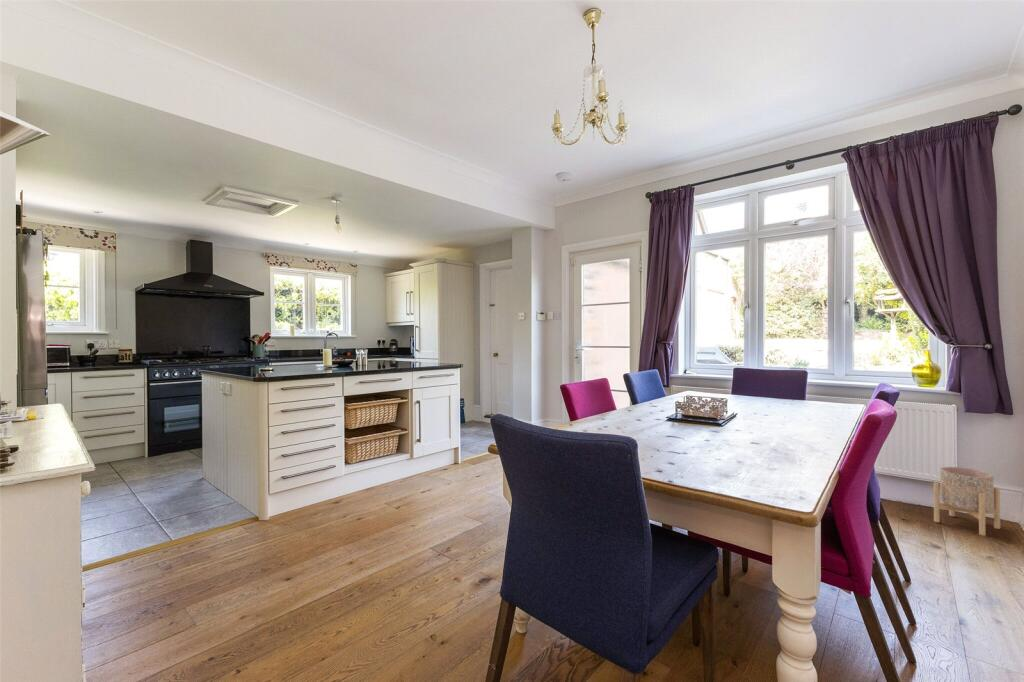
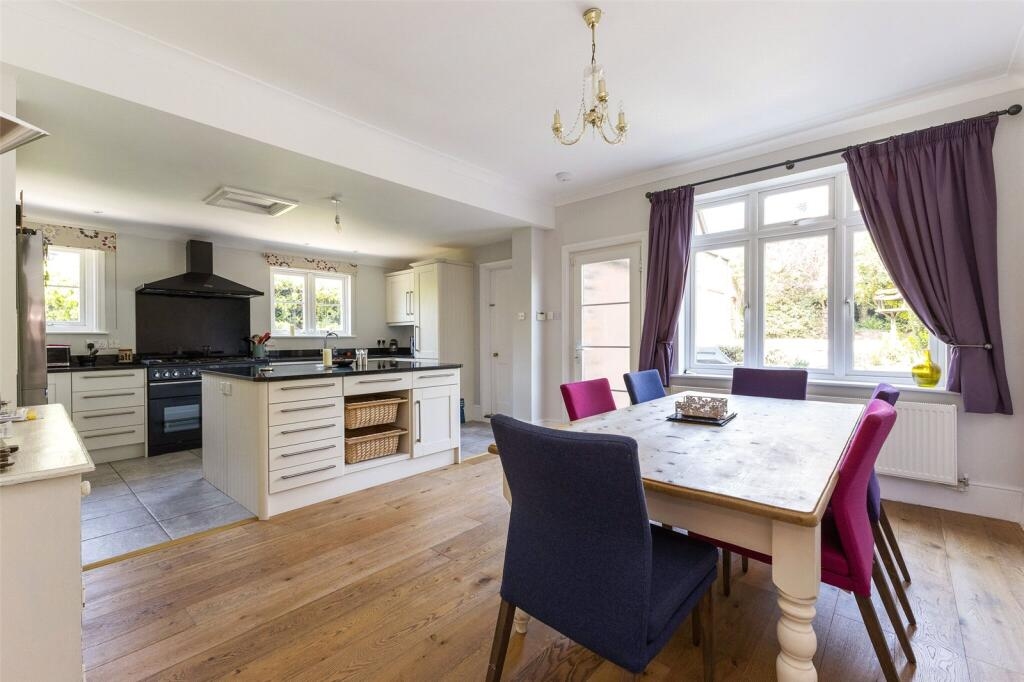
- planter [933,466,1001,537]
